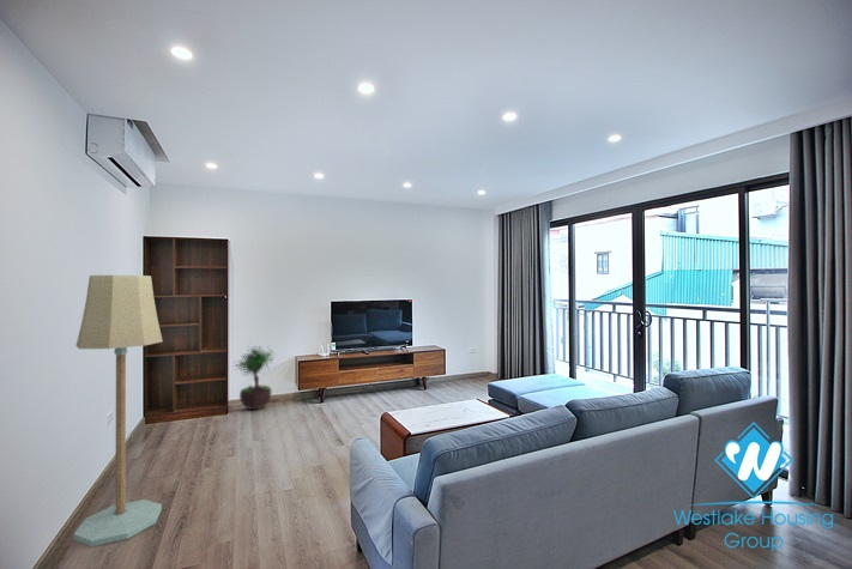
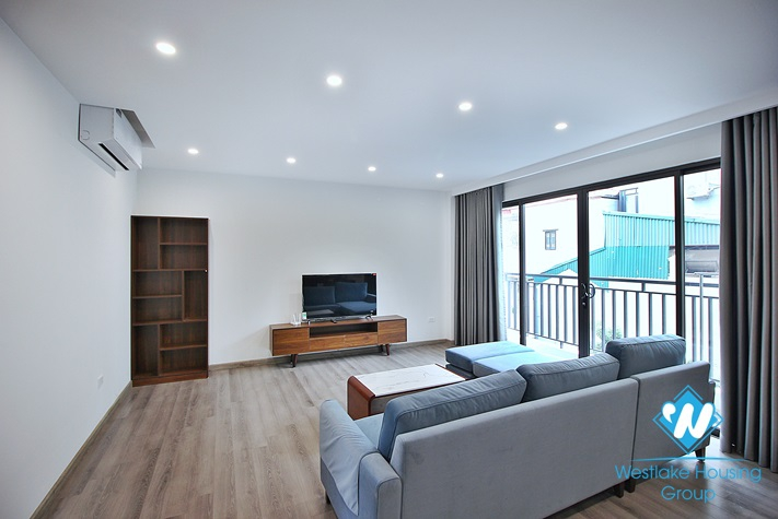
- floor lamp [73,274,164,547]
- potted tree [231,341,278,411]
